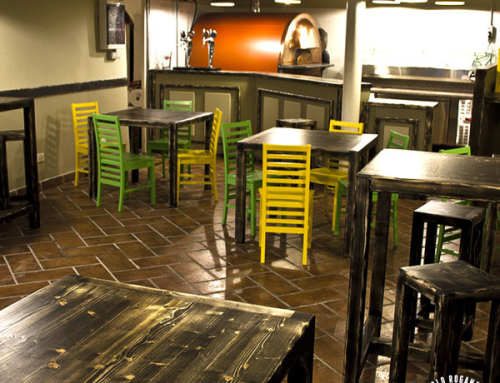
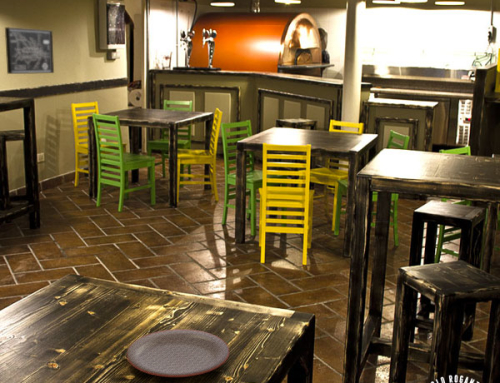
+ wall art [4,26,55,75]
+ plate [126,328,230,378]
